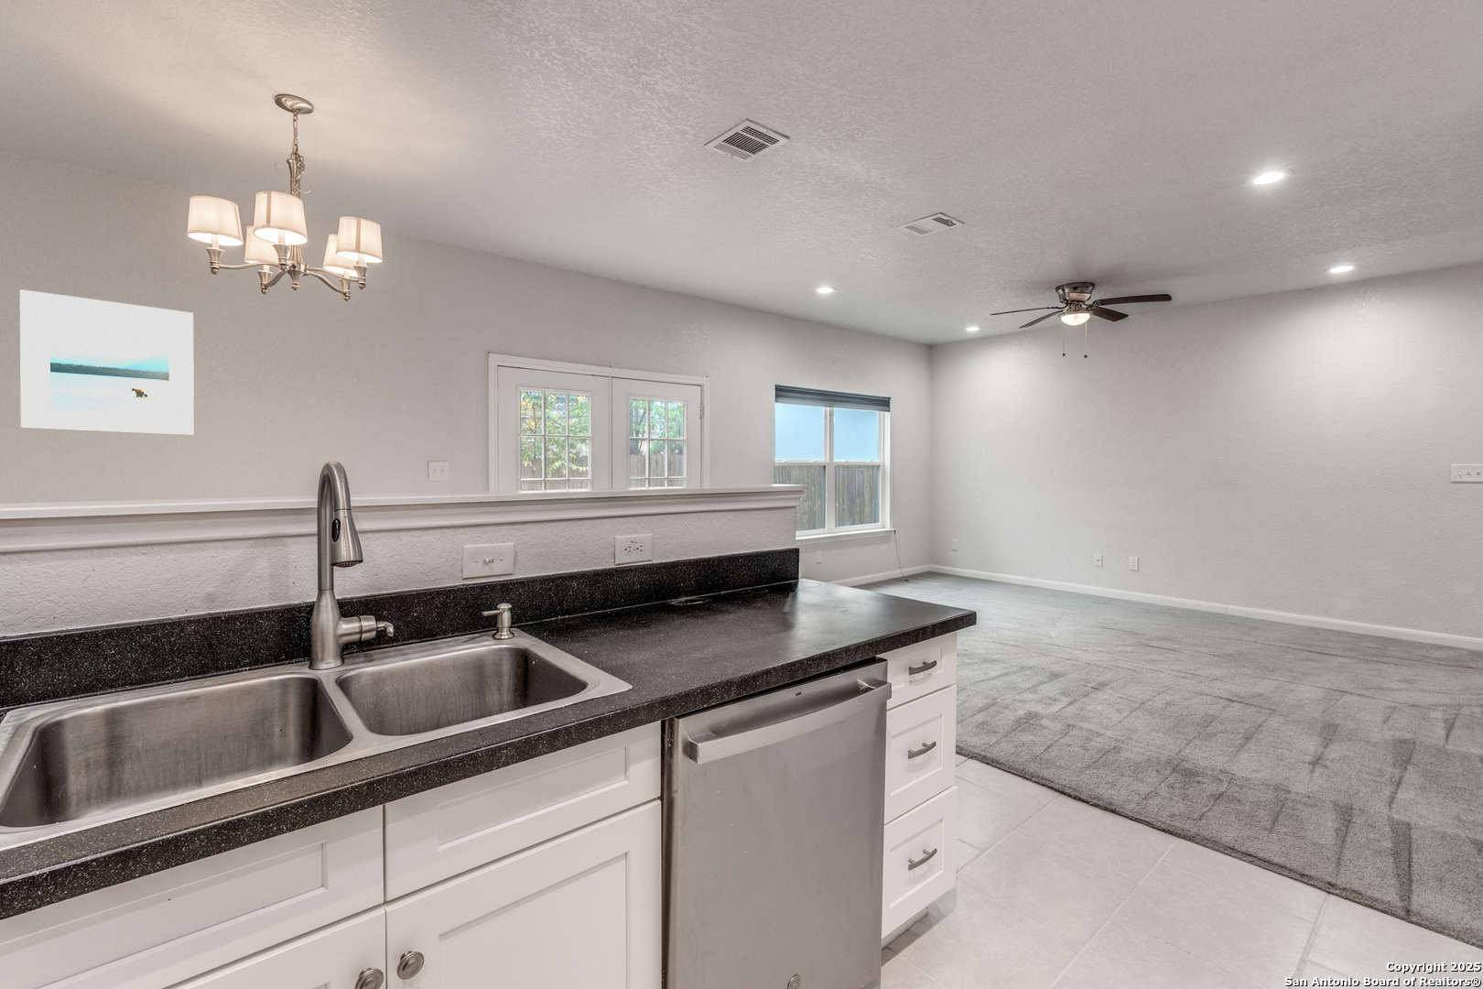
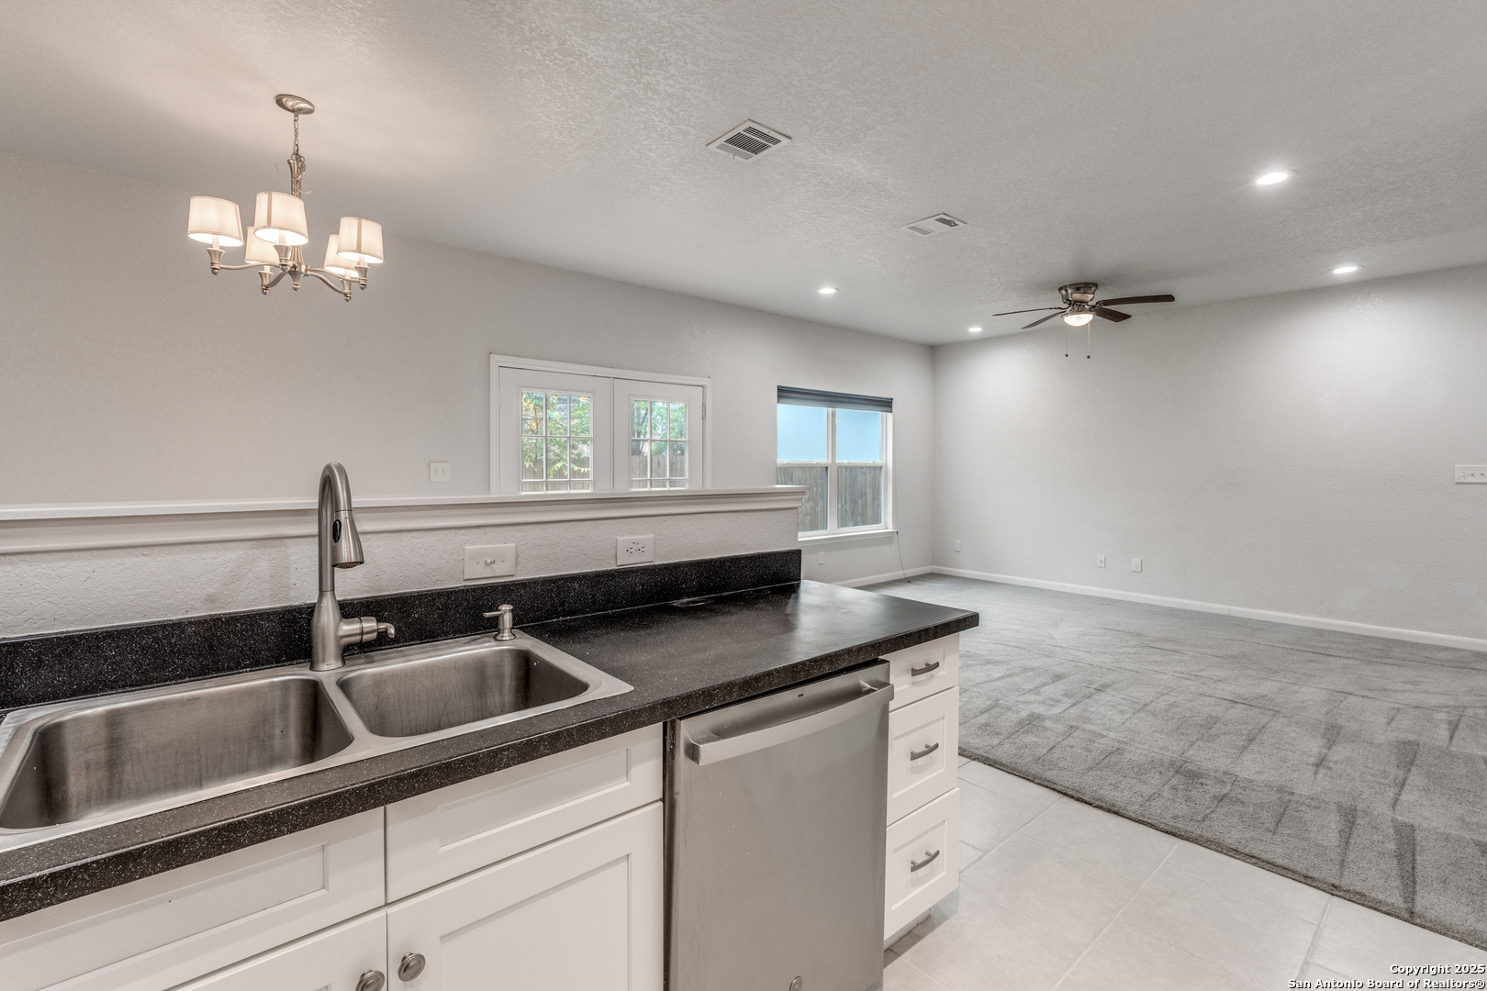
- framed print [19,288,195,436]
